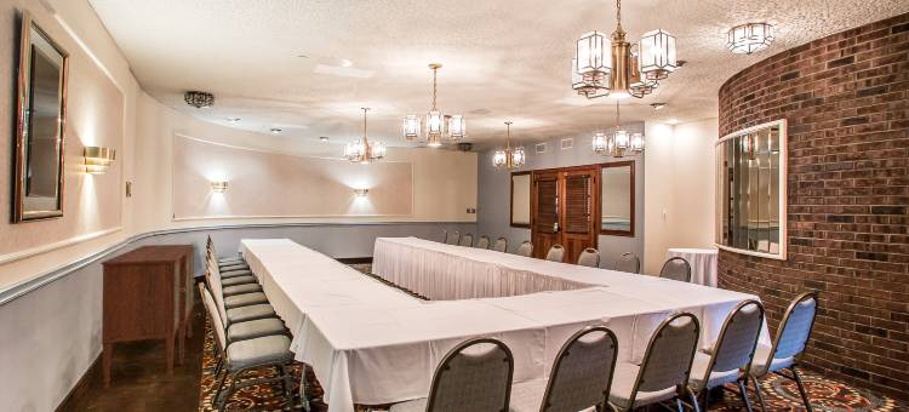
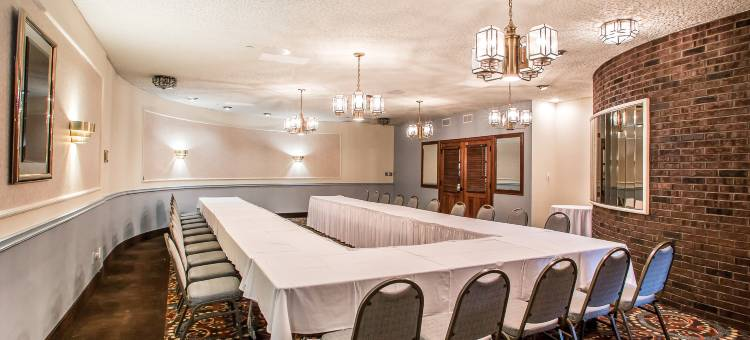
- sideboard [99,244,196,390]
